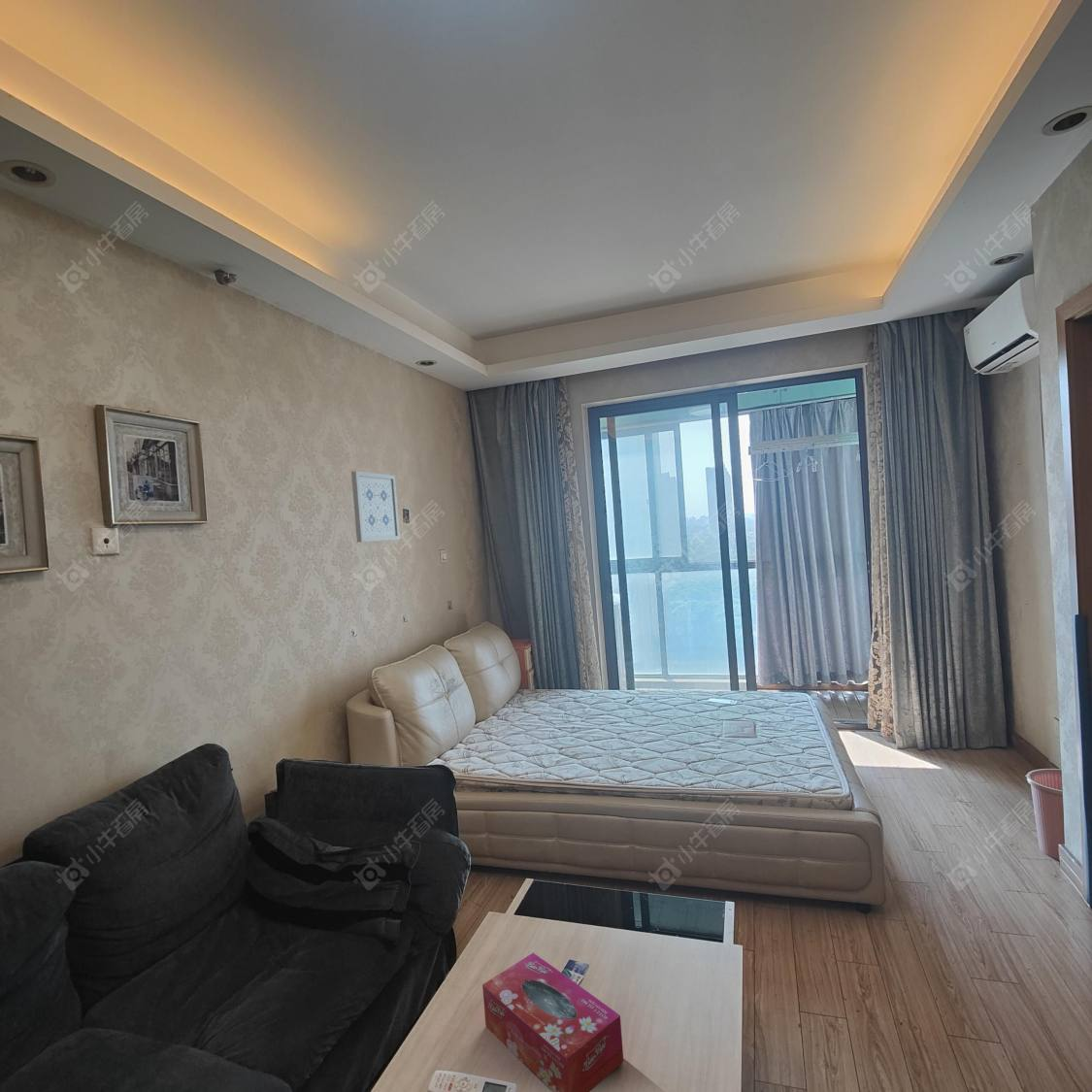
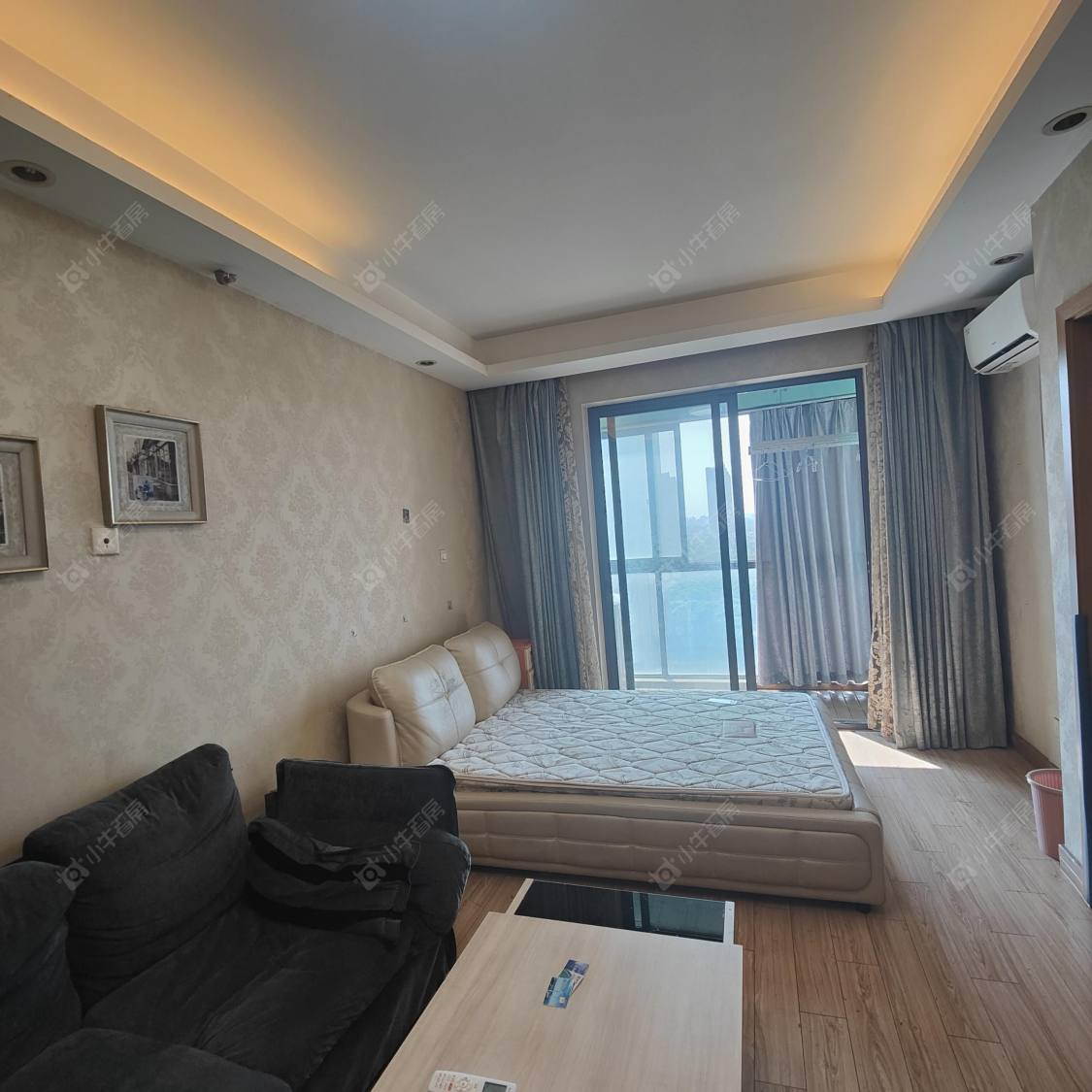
- tissue box [481,951,624,1092]
- wall art [350,470,401,544]
